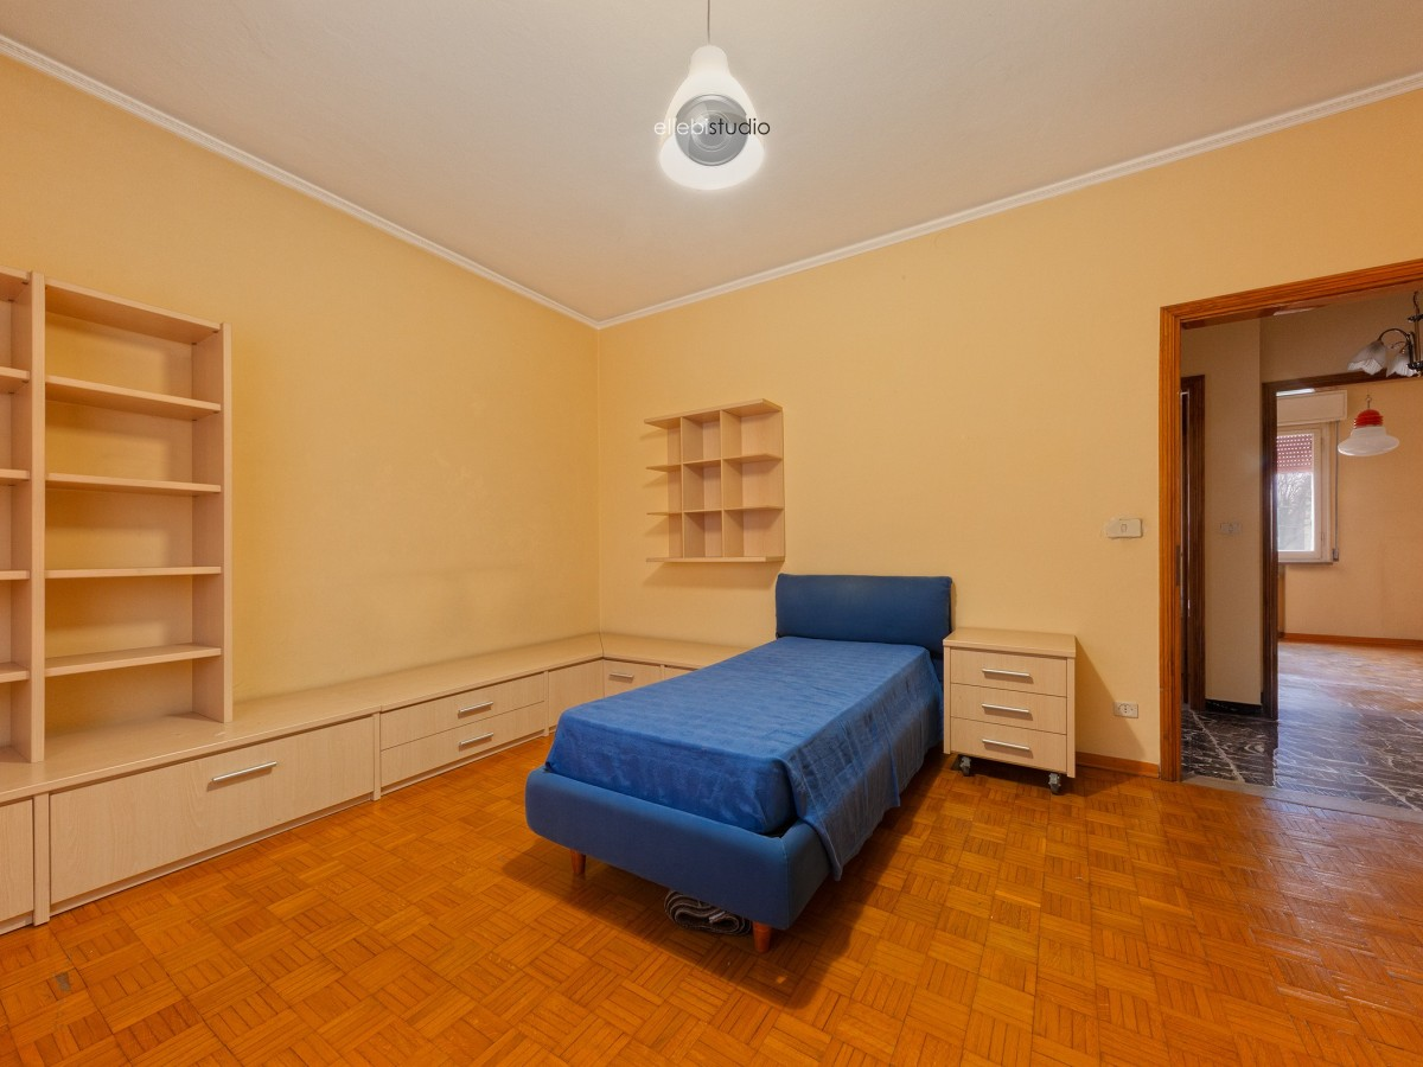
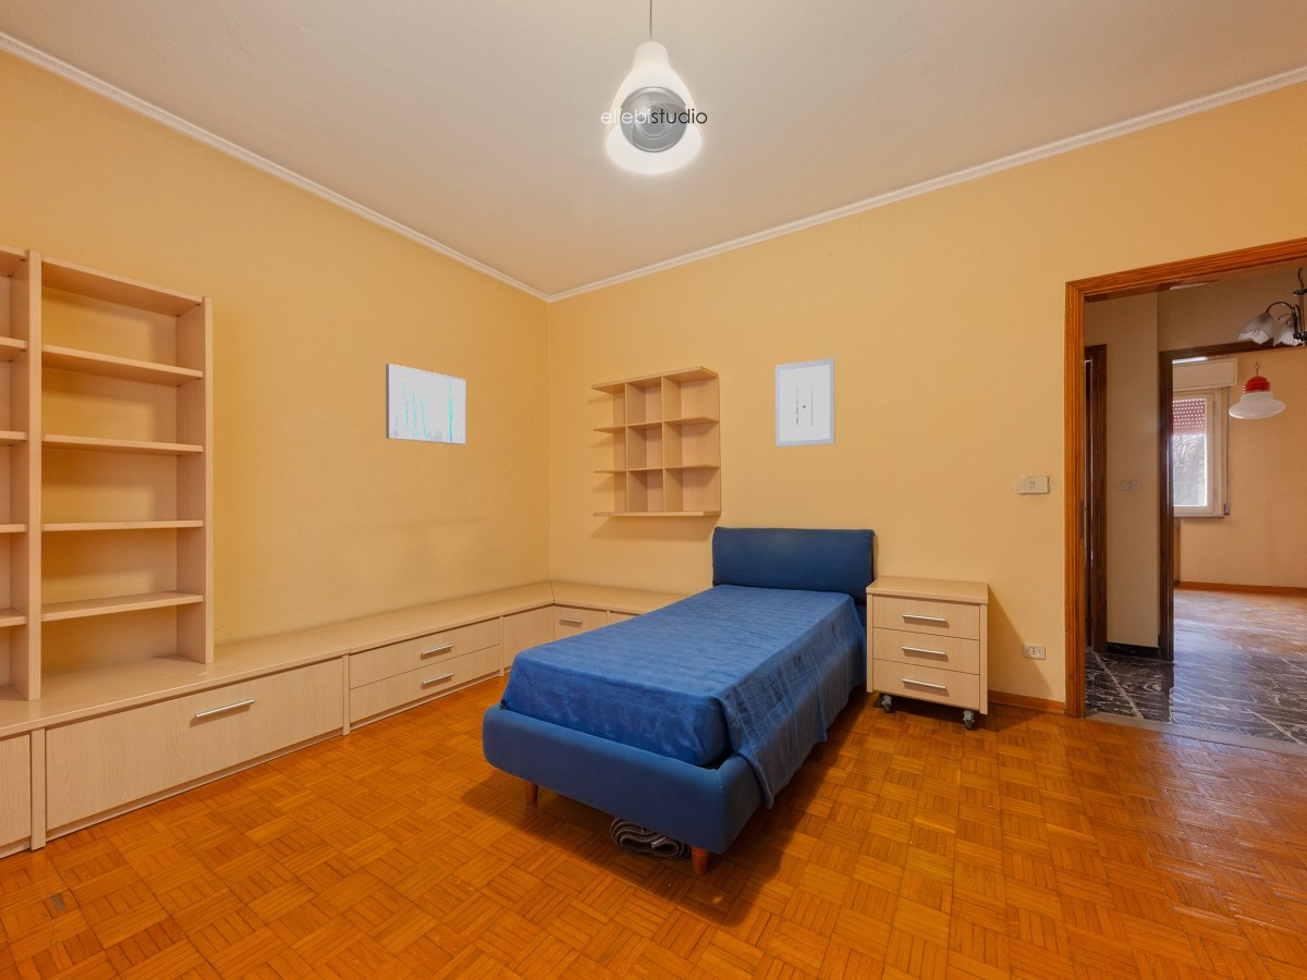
+ wall art [774,357,835,448]
+ wall art [384,363,467,445]
